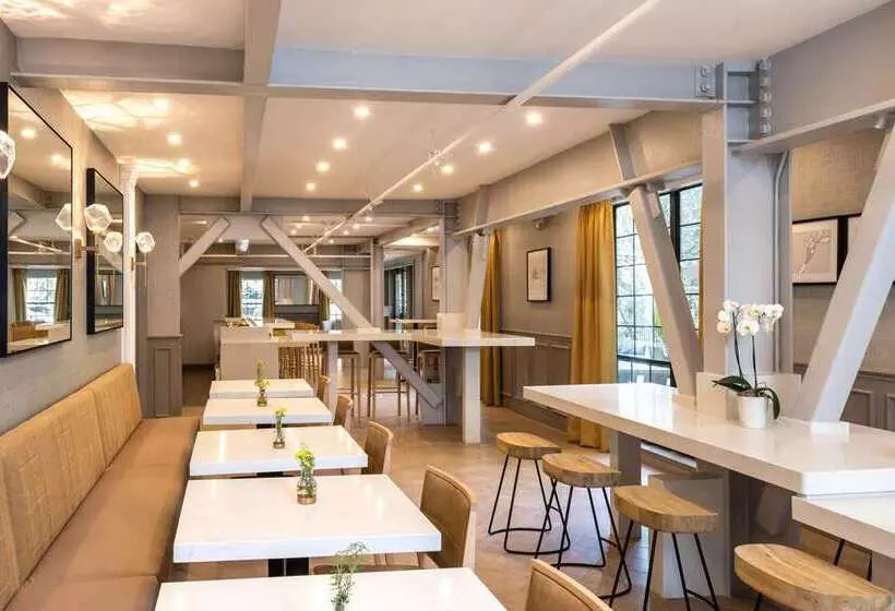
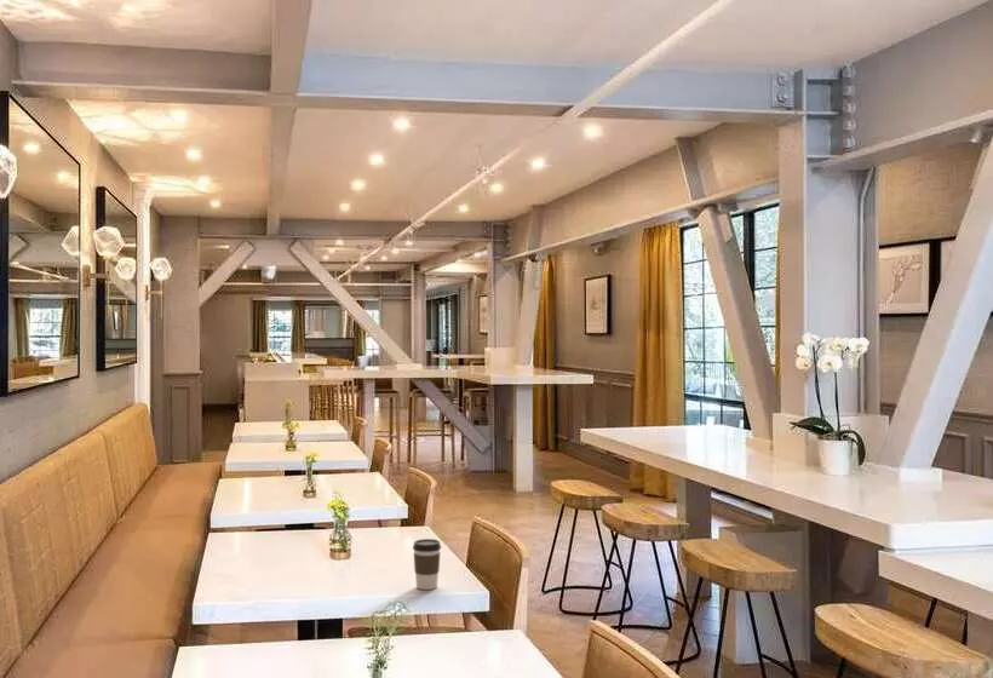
+ coffee cup [412,538,442,591]
